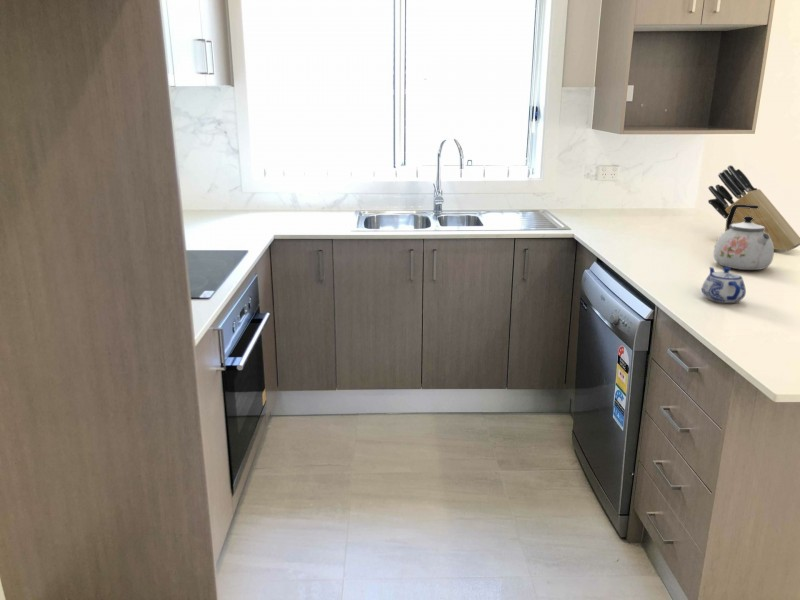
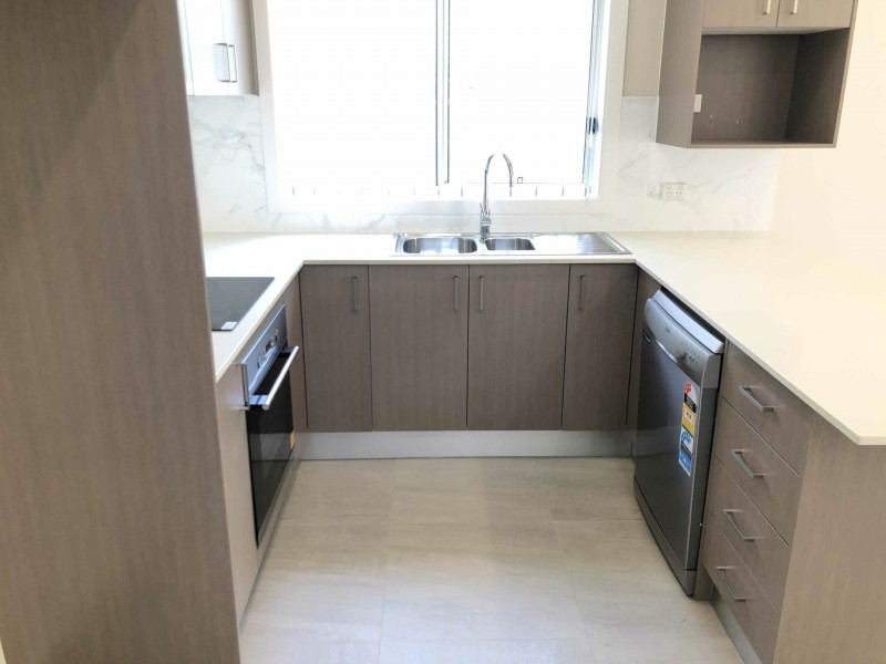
- kettle [713,204,775,271]
- knife block [707,164,800,252]
- teapot [701,266,747,304]
